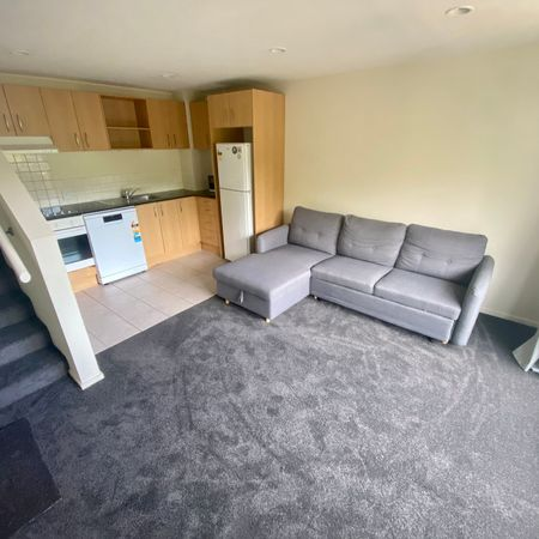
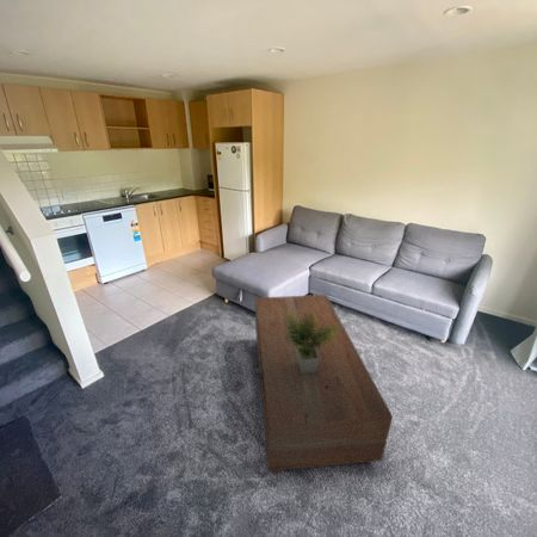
+ coffee table [254,294,394,476]
